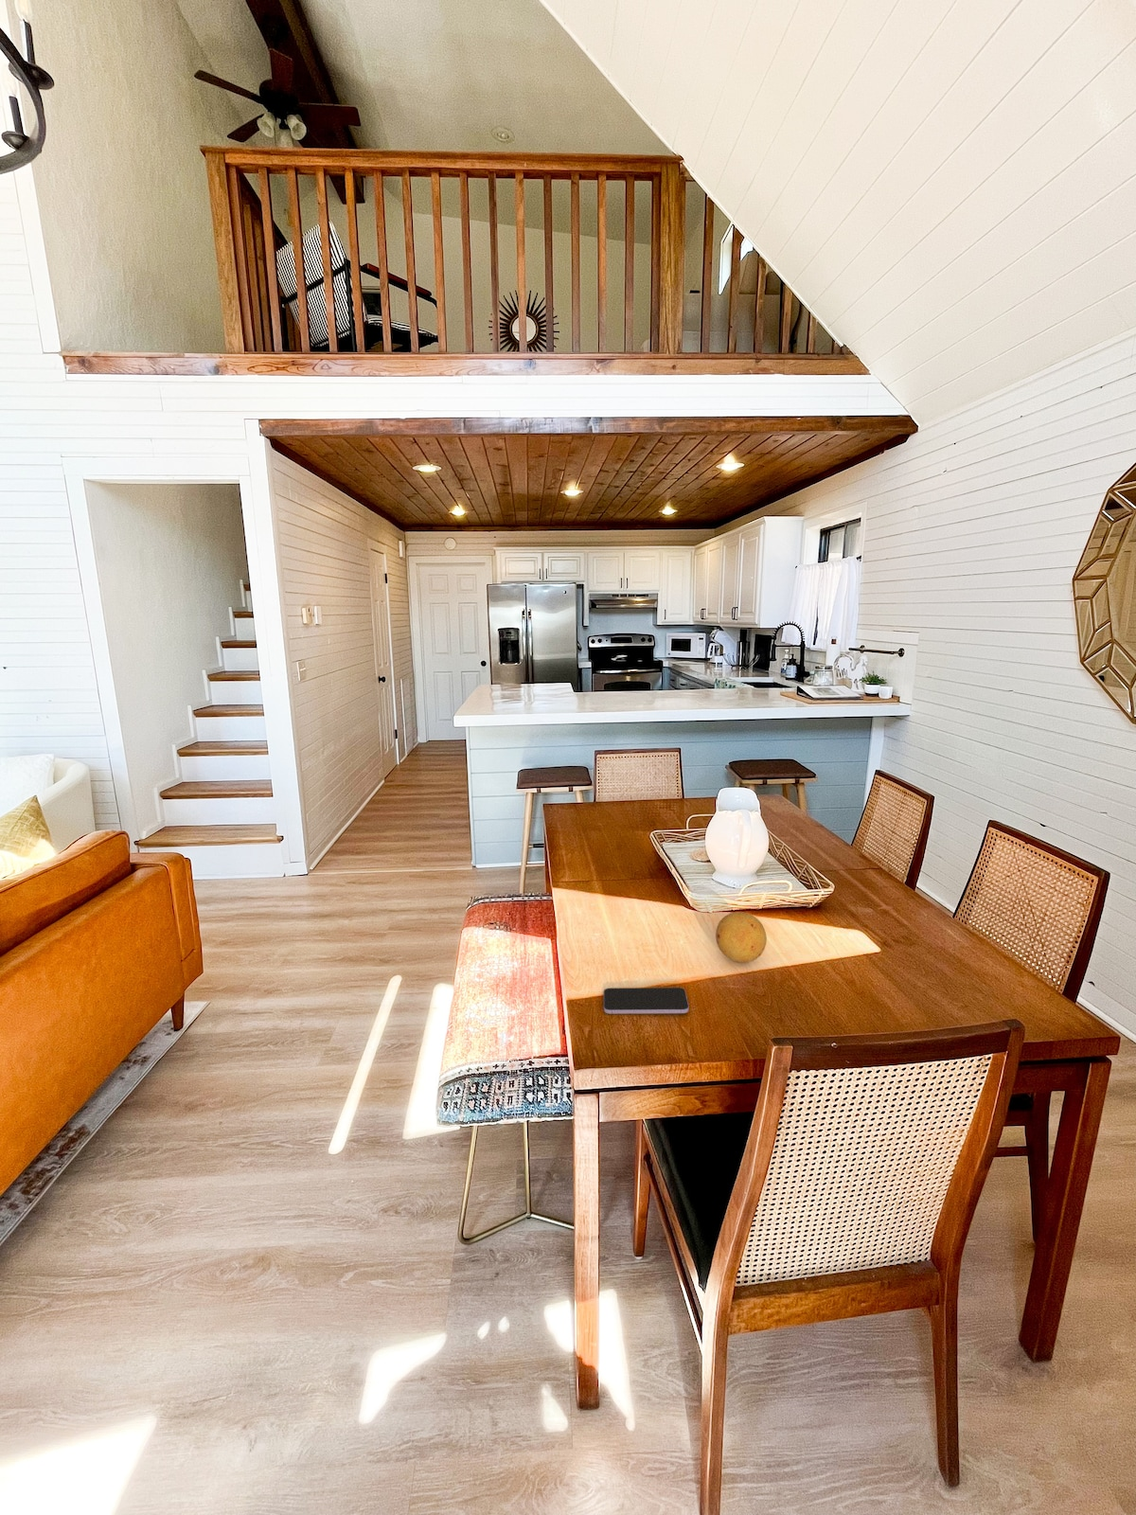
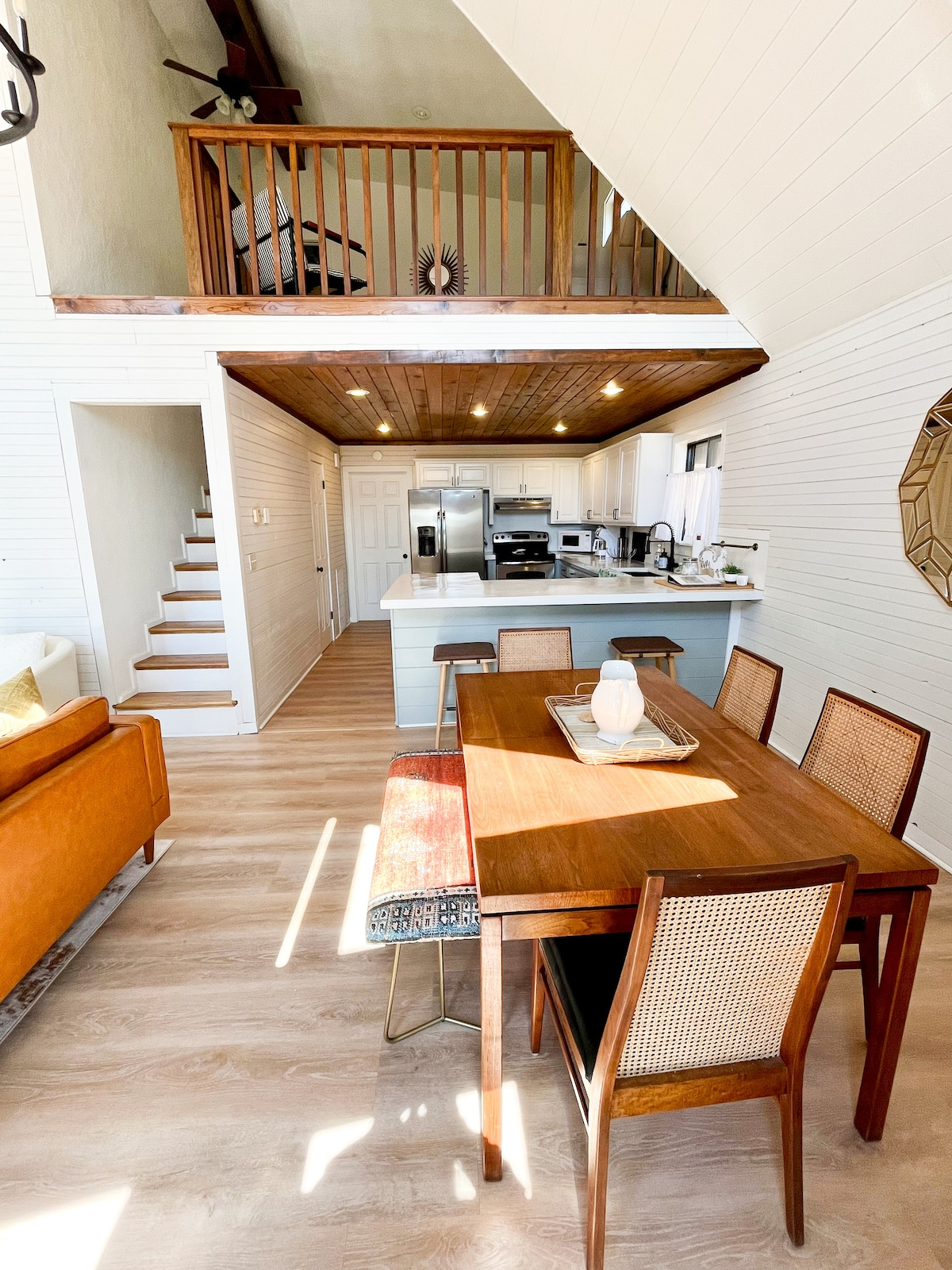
- smartphone [603,987,690,1015]
- fruit [715,911,767,964]
